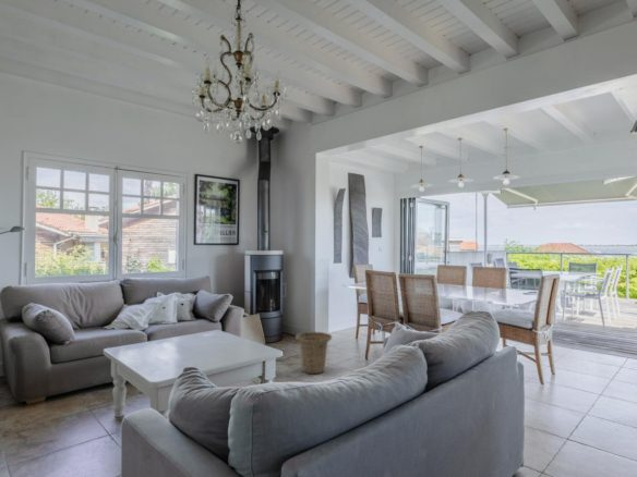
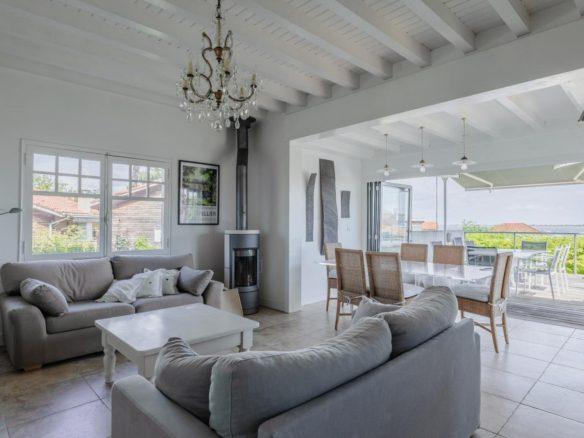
- basket [295,331,333,376]
